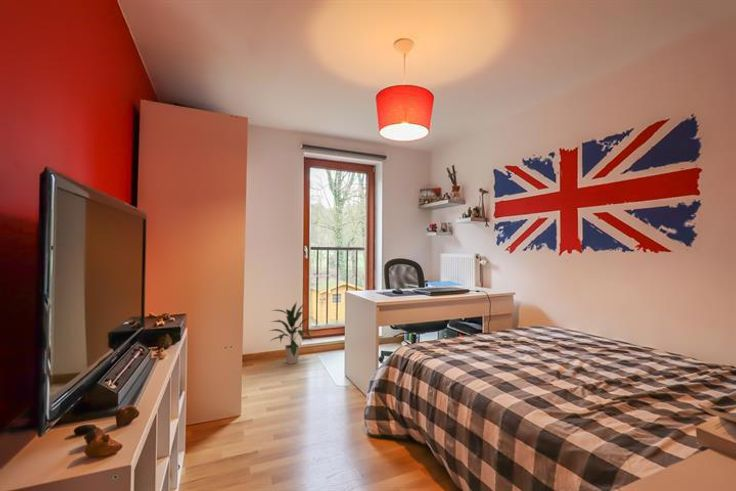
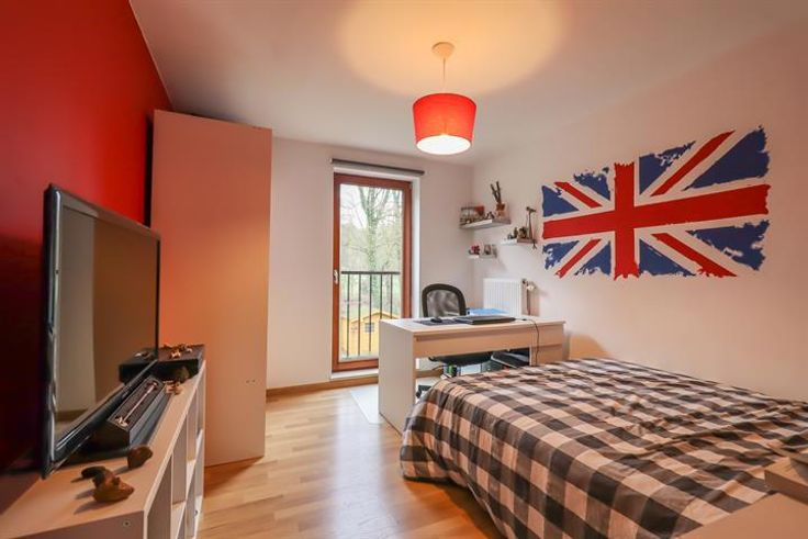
- indoor plant [268,302,314,365]
